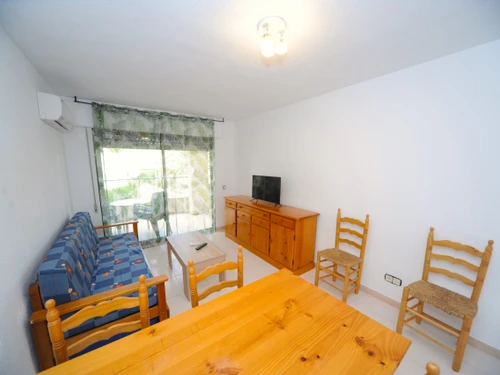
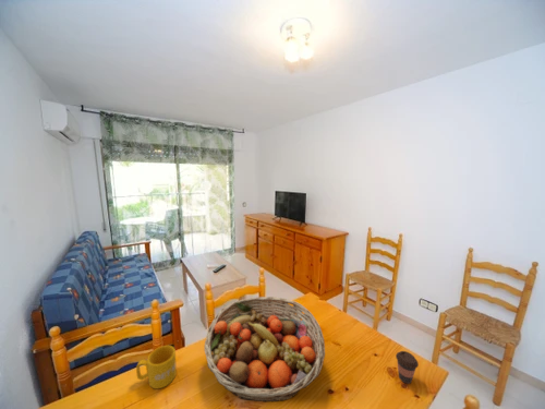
+ coffee cup [395,350,420,385]
+ mug [135,345,178,389]
+ fruit basket [204,296,326,404]
